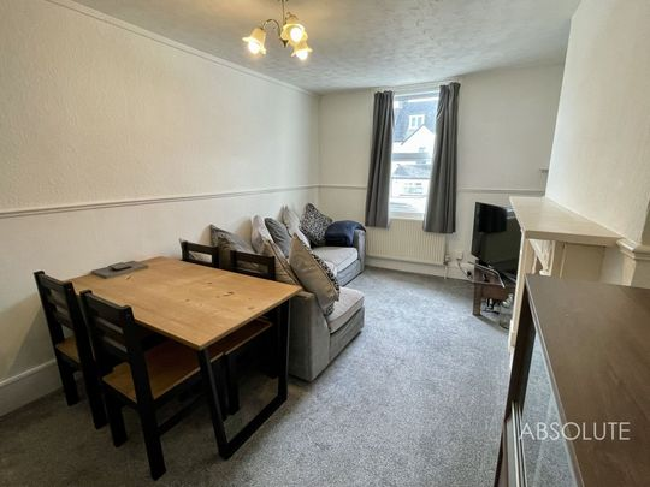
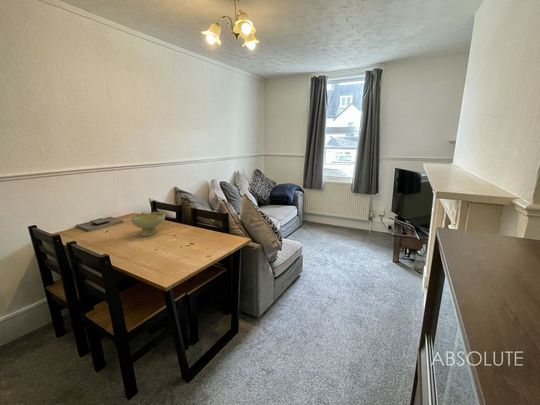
+ bowl [130,211,166,237]
